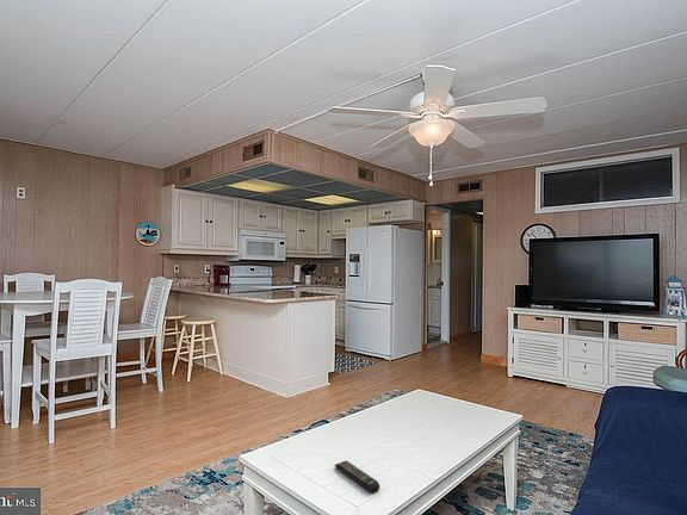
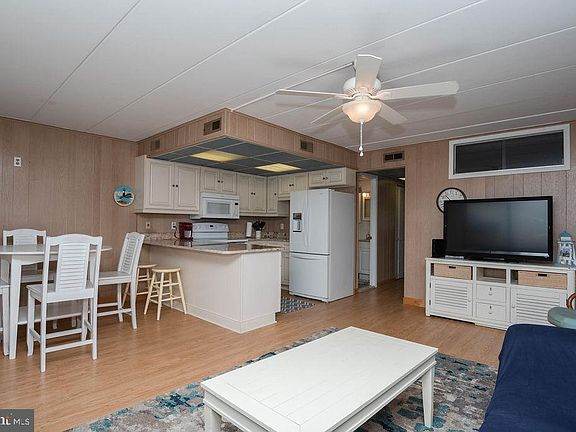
- remote control [334,459,380,494]
